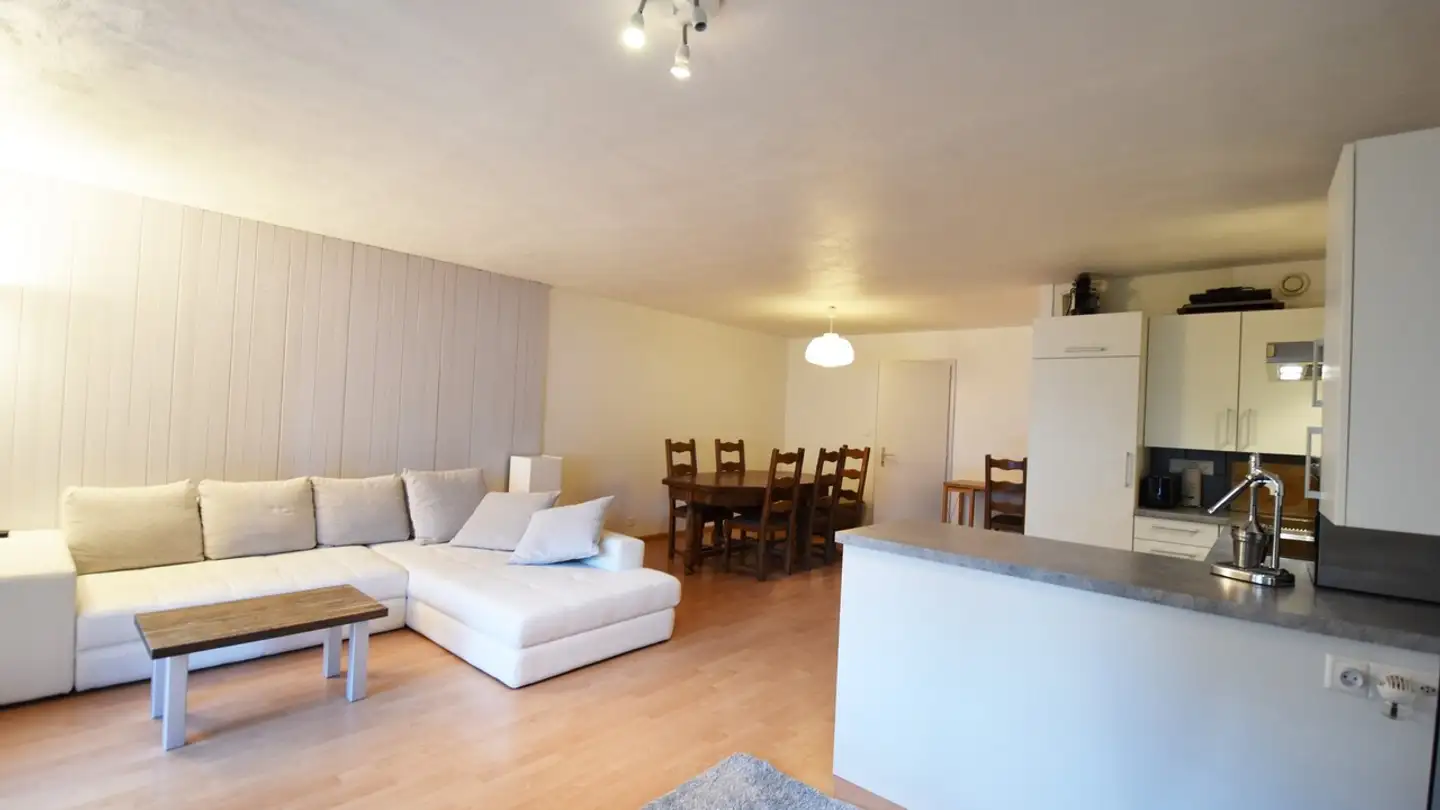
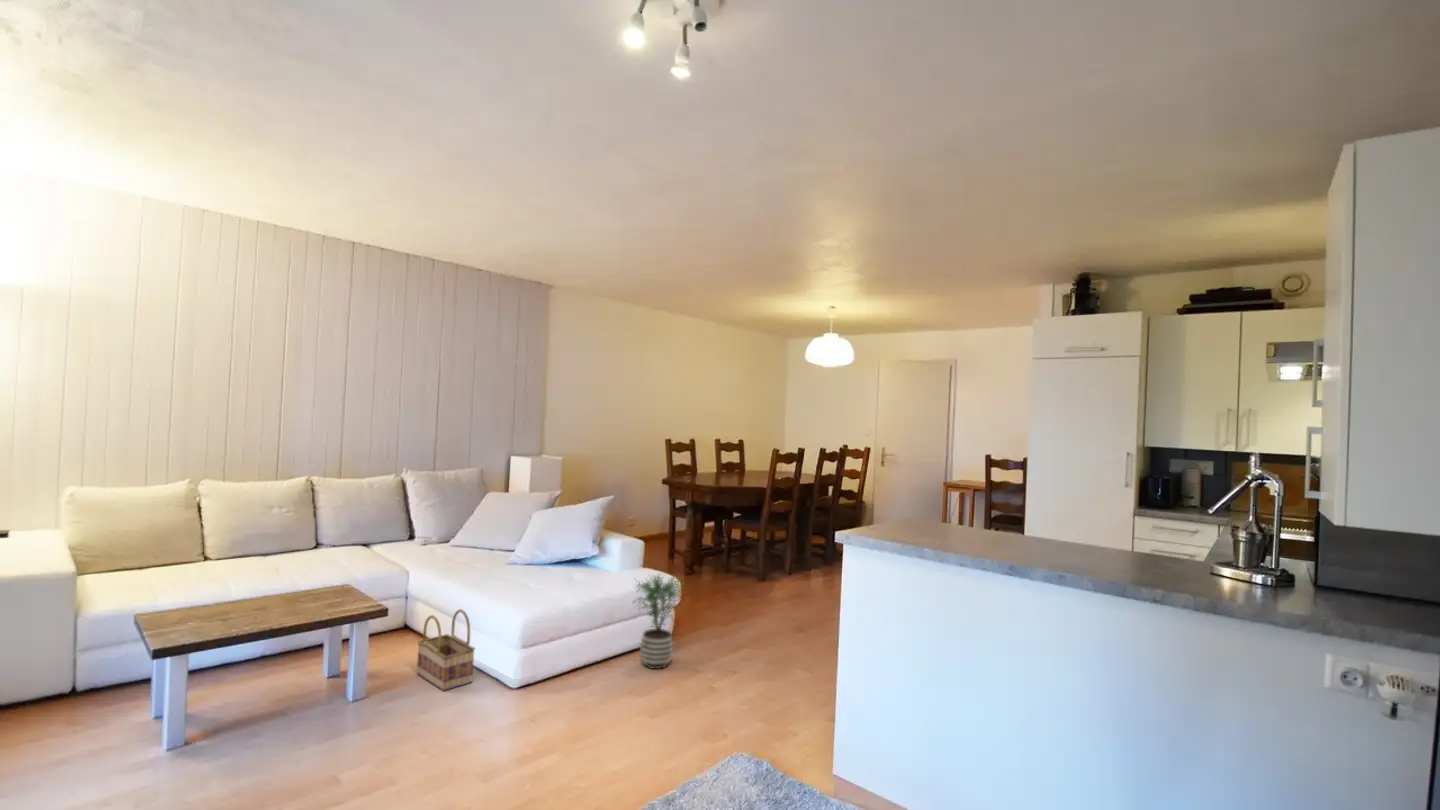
+ potted plant [633,572,691,670]
+ basket [416,608,476,692]
